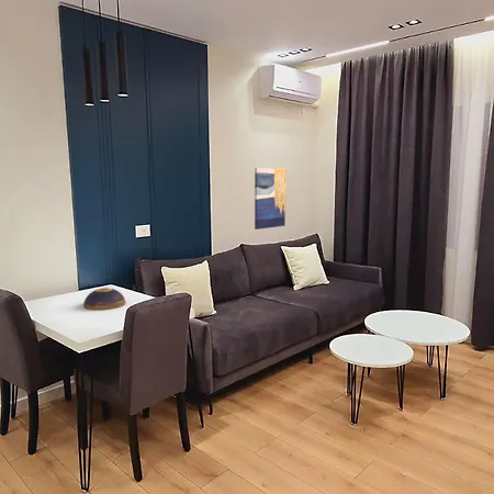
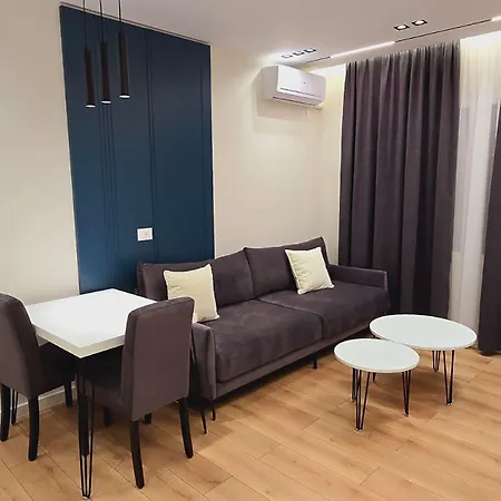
- wall art [254,167,288,231]
- decorative bowl [82,287,126,312]
